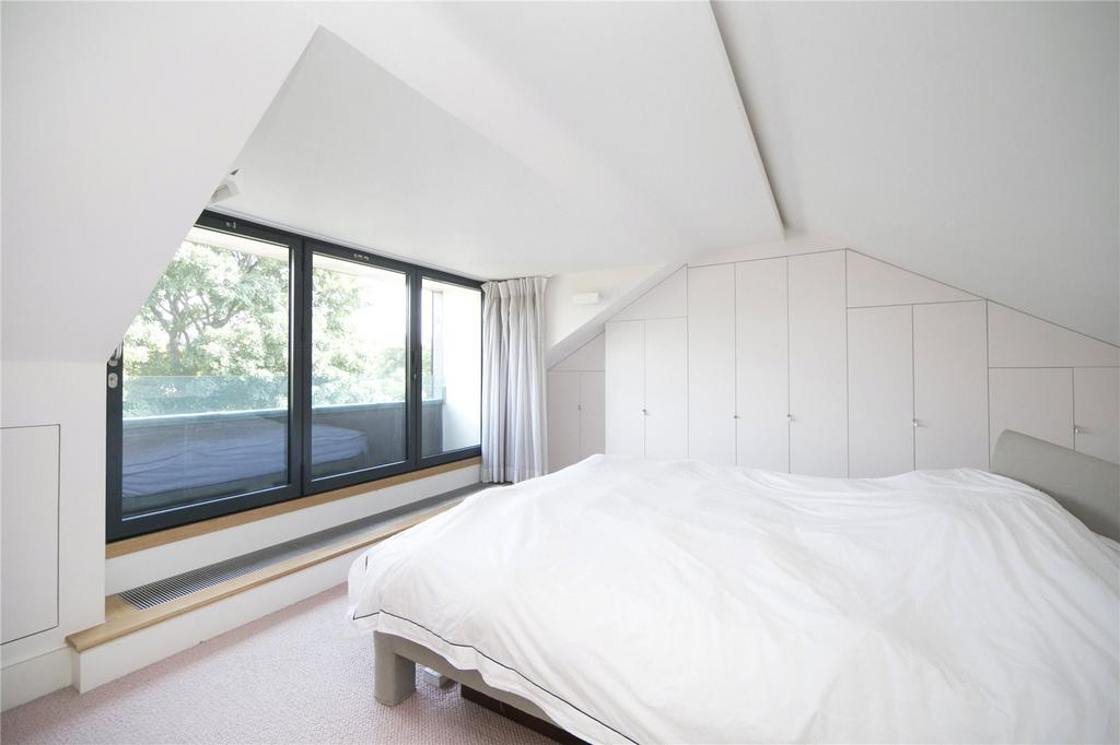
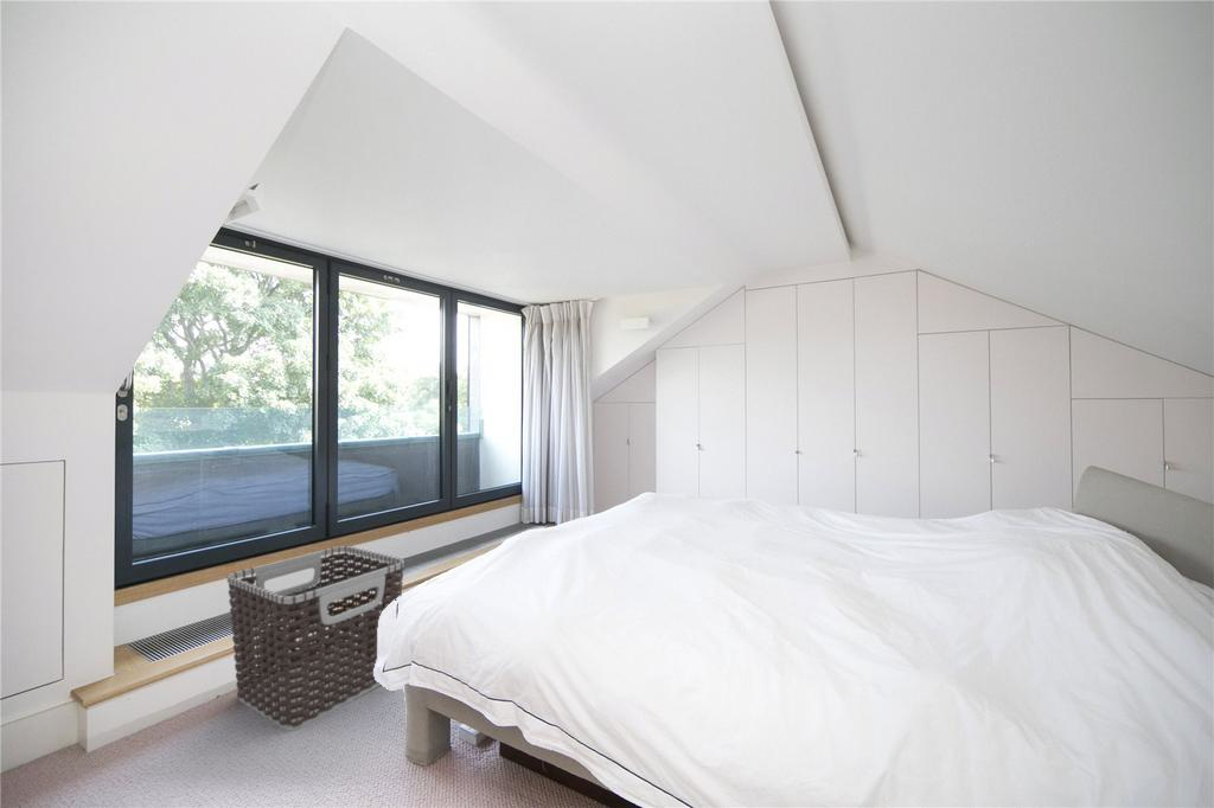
+ clothes hamper [226,545,405,731]
